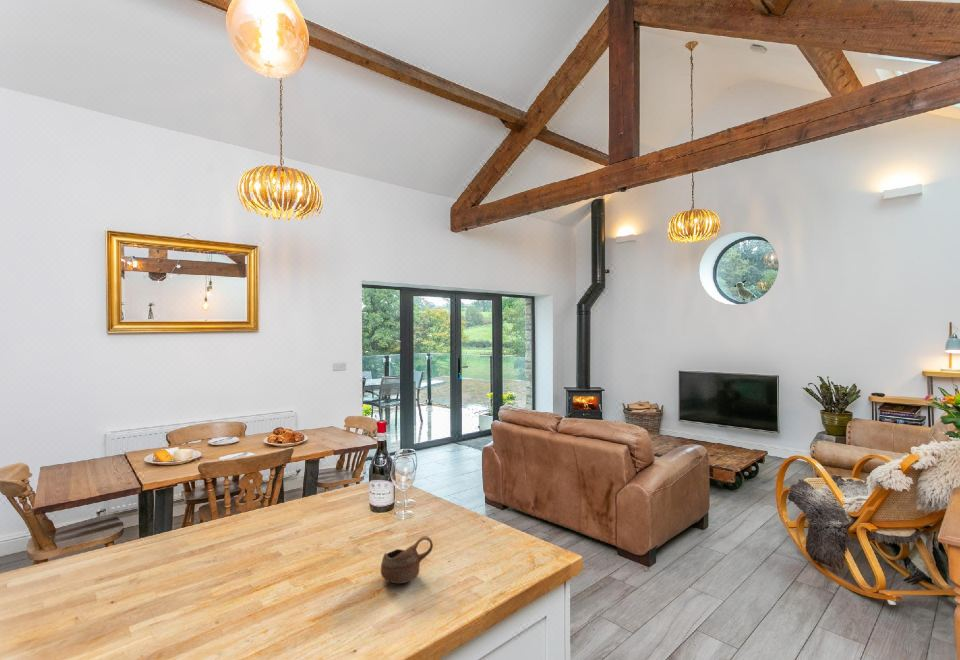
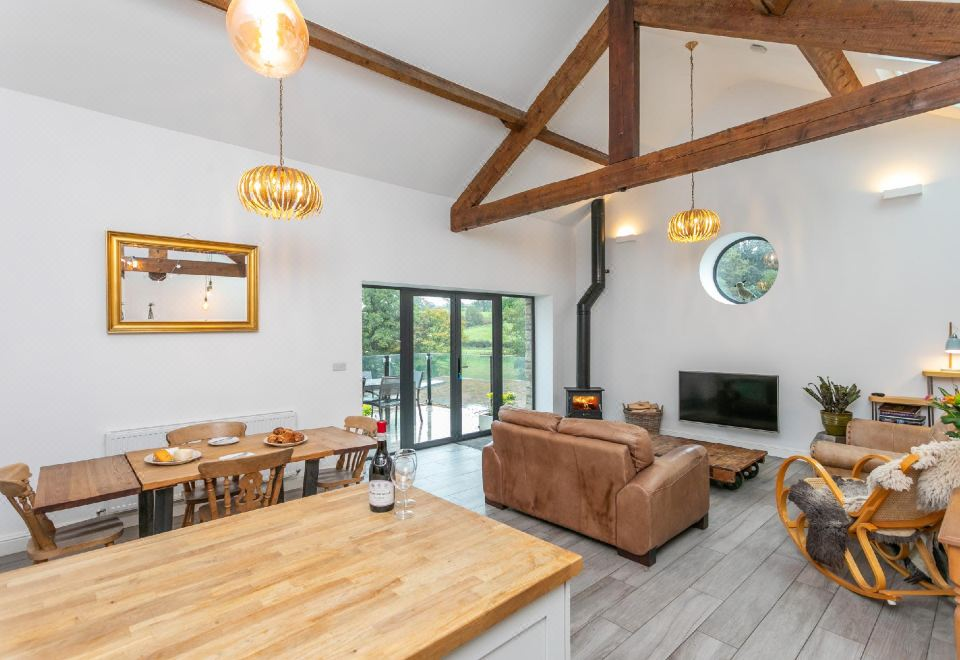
- cup [380,535,434,584]
